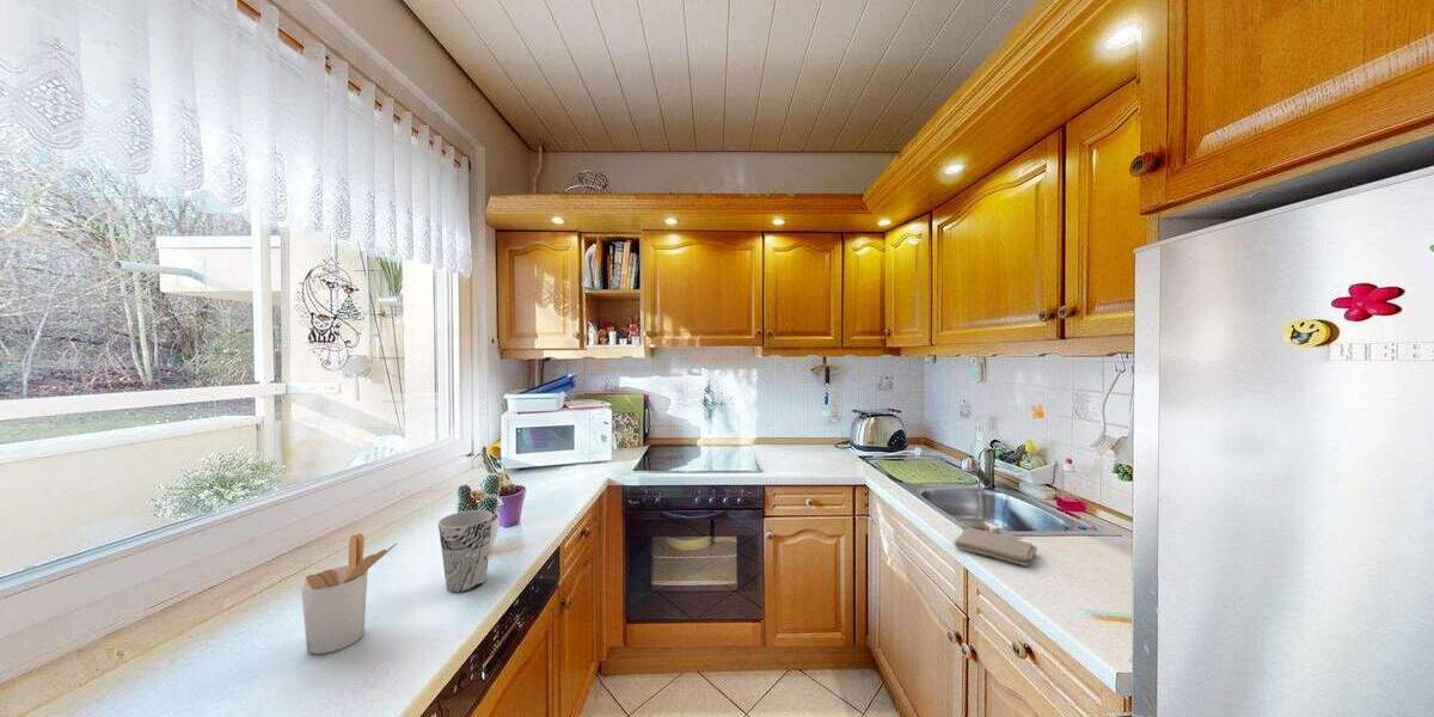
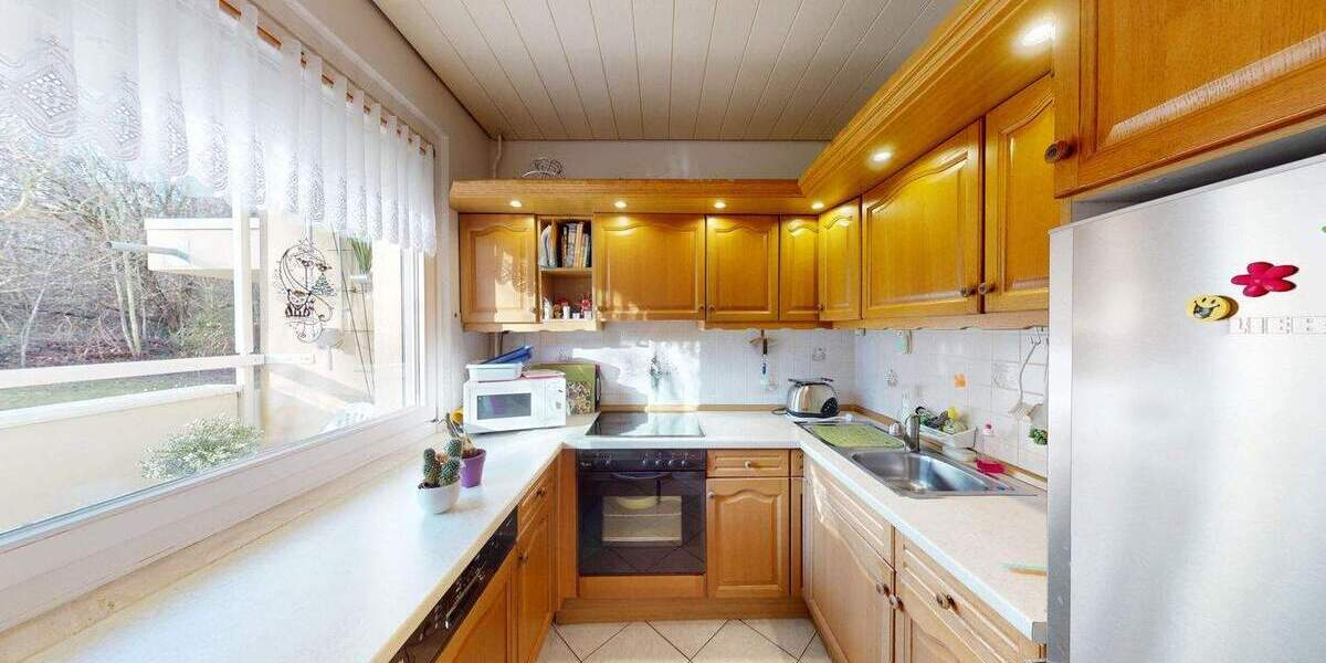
- utensil holder [300,532,398,655]
- washcloth [954,527,1038,568]
- cup [437,509,494,593]
